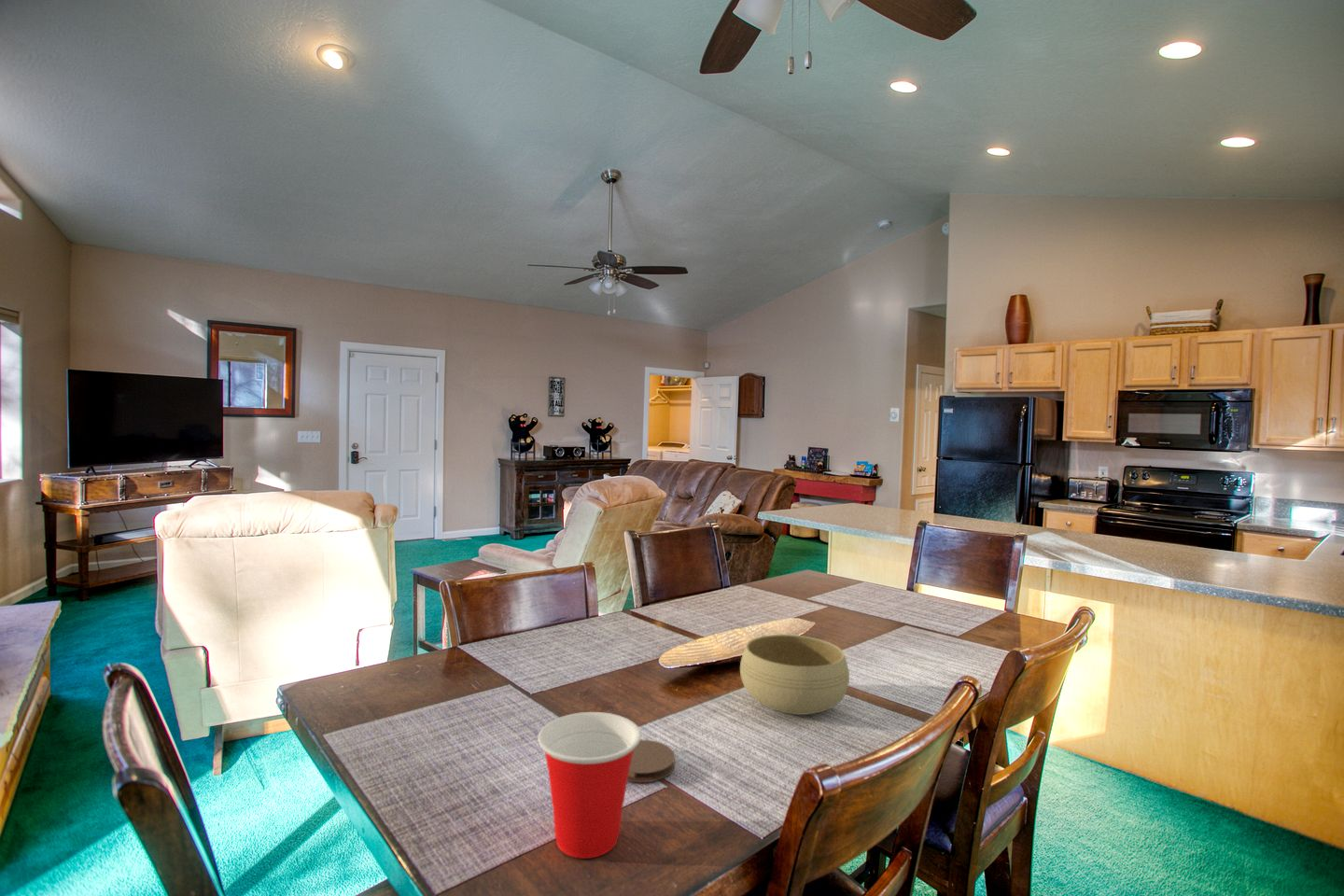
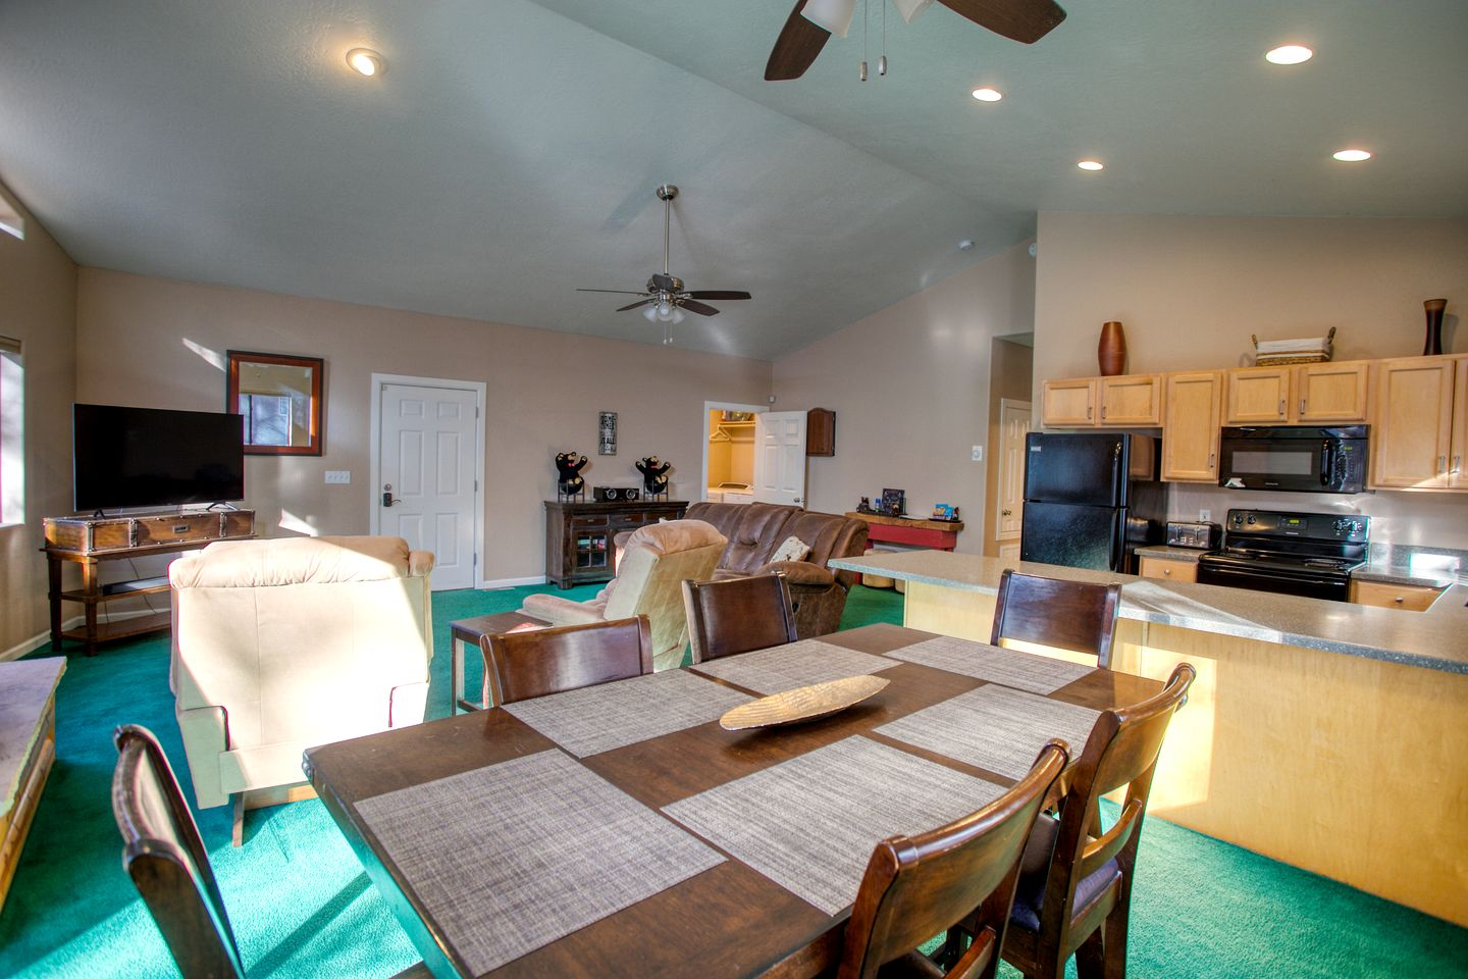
- coaster [627,739,676,783]
- cup [537,711,642,860]
- bowl [739,634,850,716]
